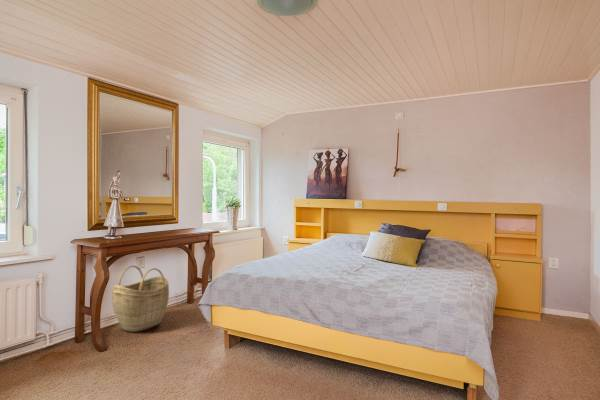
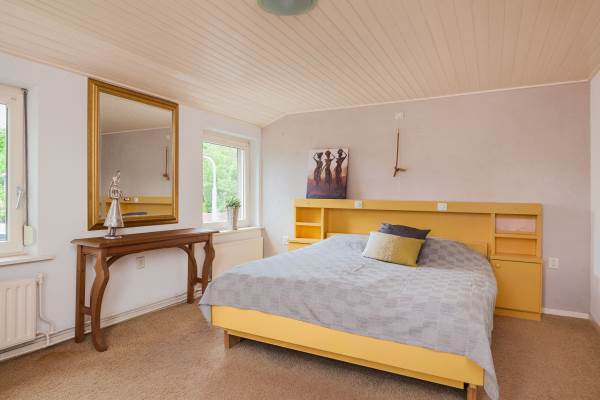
- woven basket [111,264,170,333]
